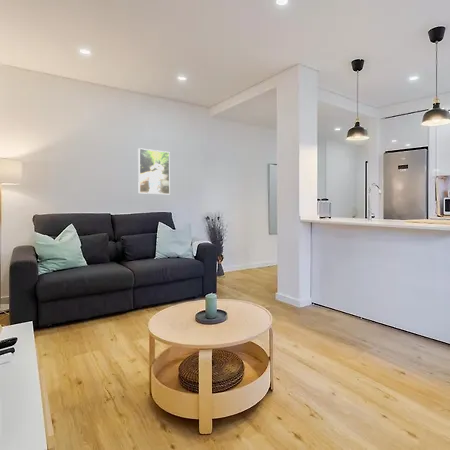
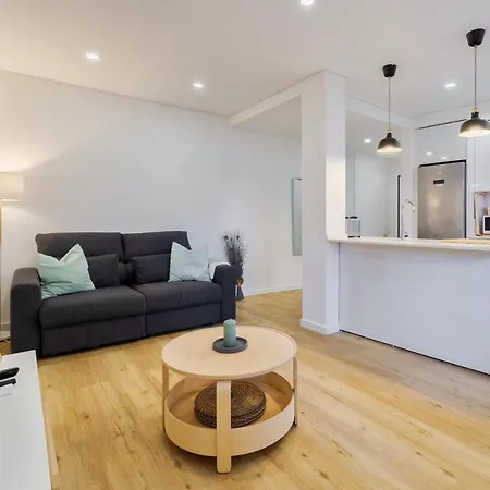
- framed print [137,147,171,195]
